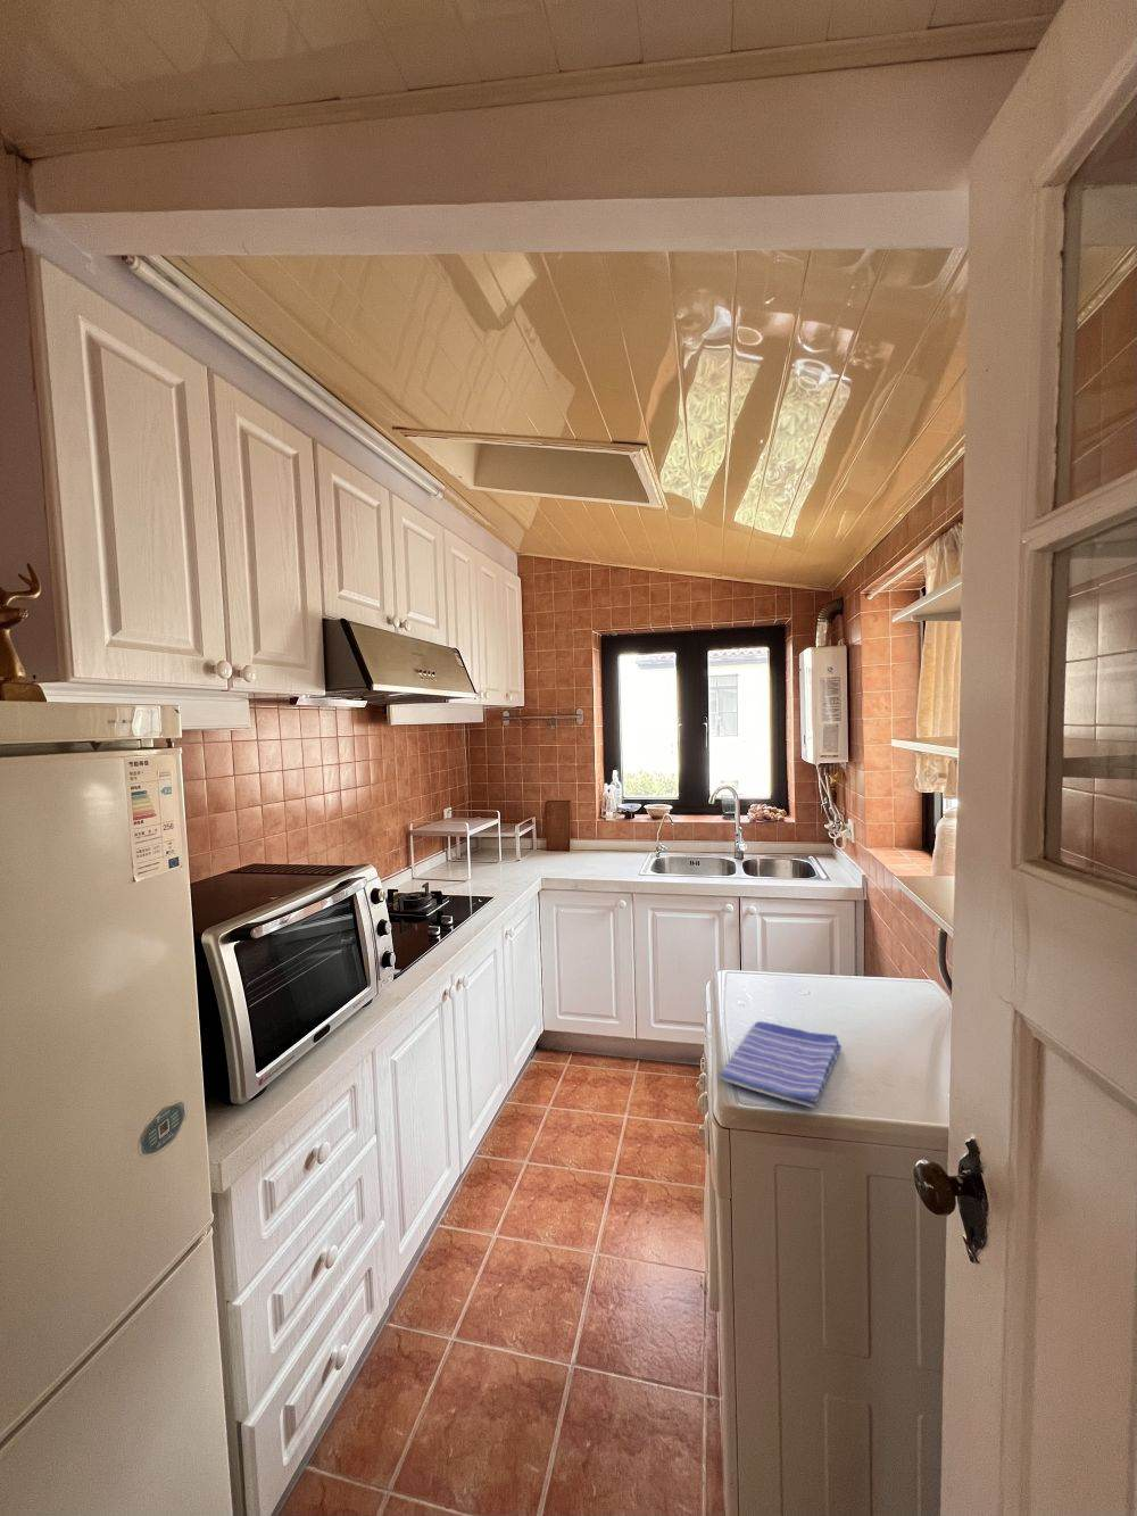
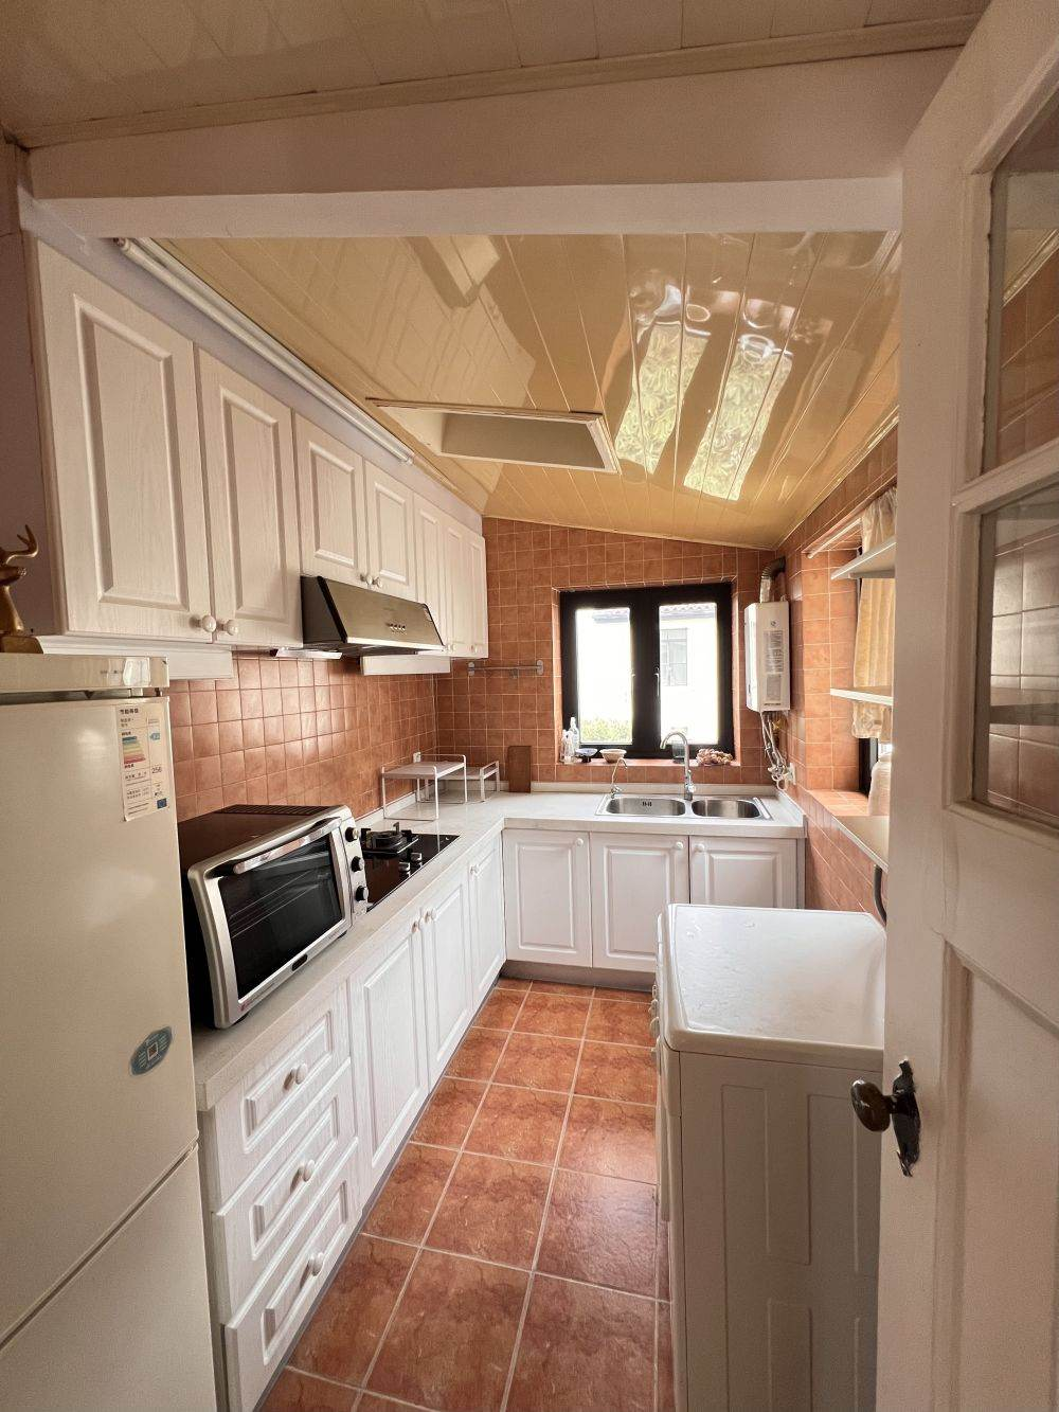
- dish towel [718,1020,842,1109]
